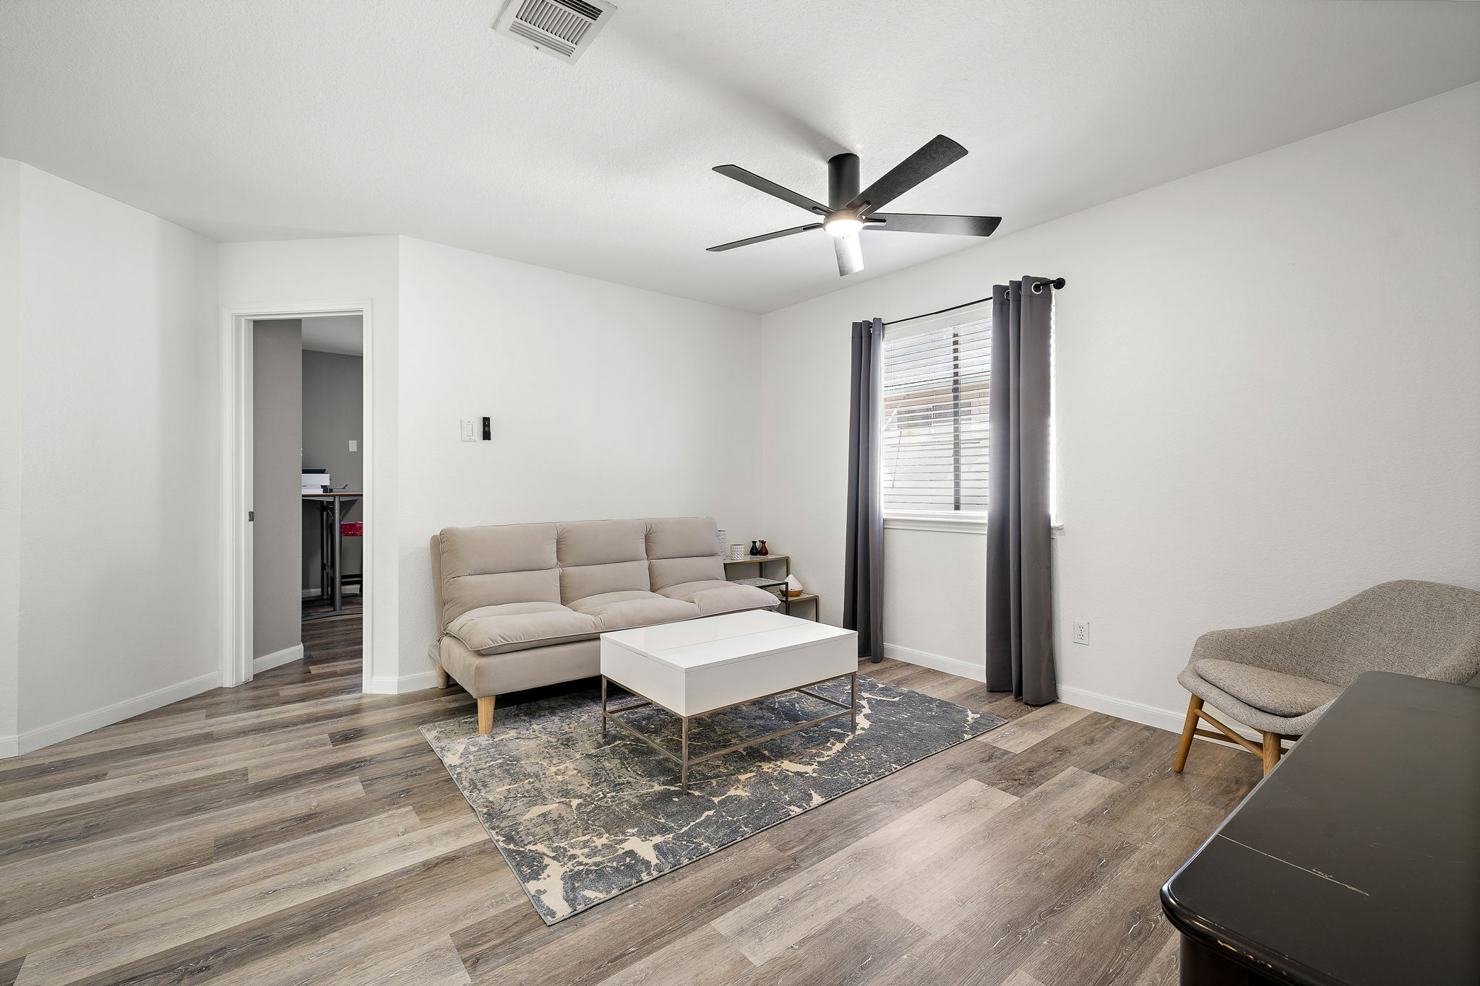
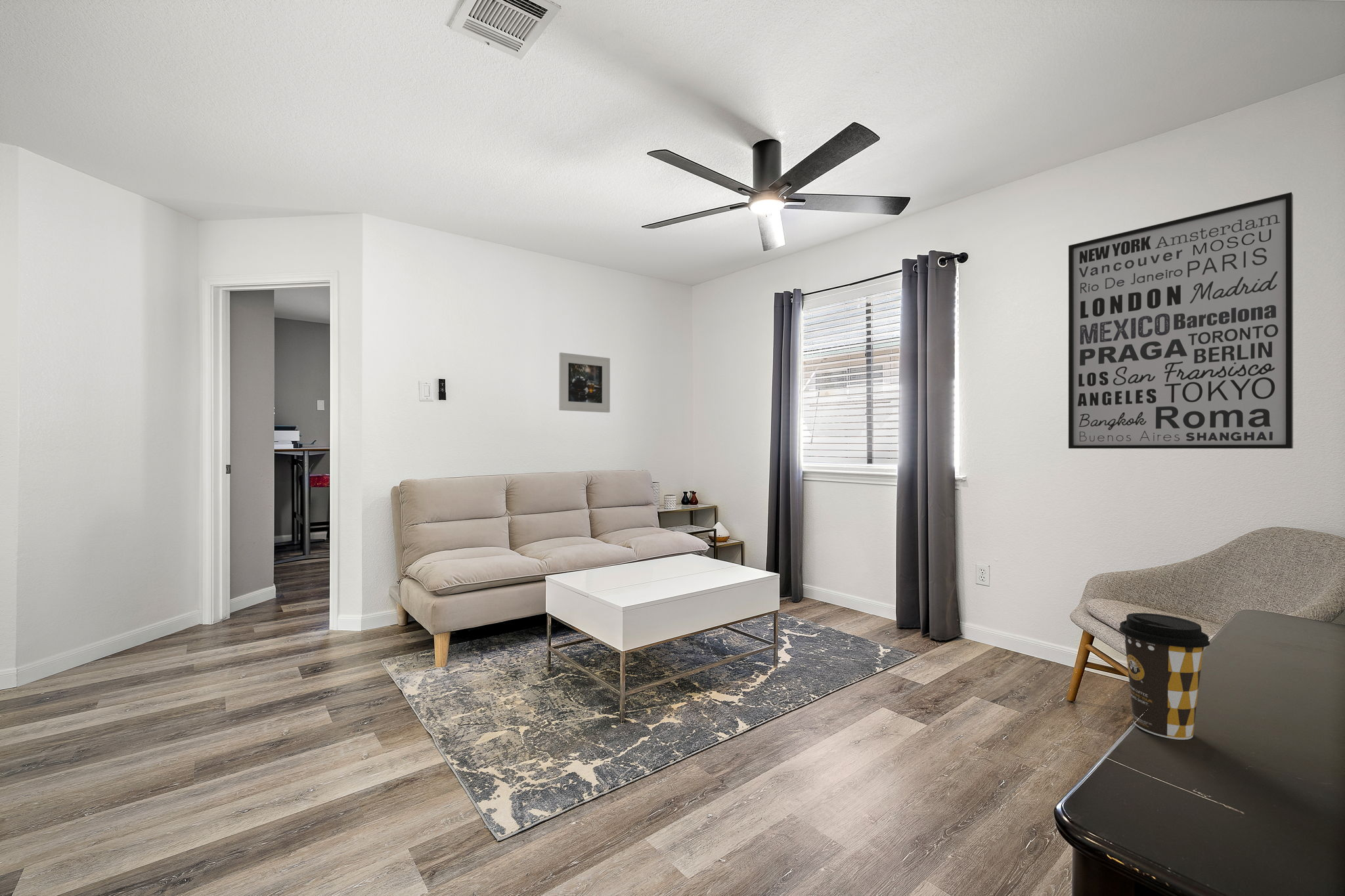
+ wall art [1068,192,1294,449]
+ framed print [558,352,611,414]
+ coffee cup [1118,612,1210,740]
